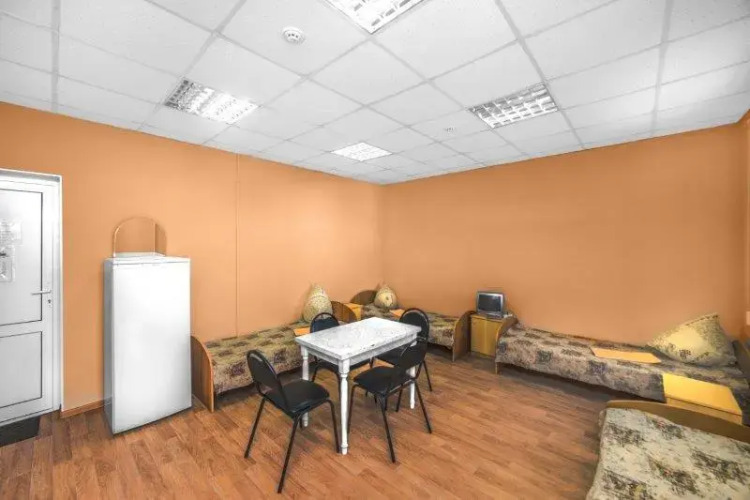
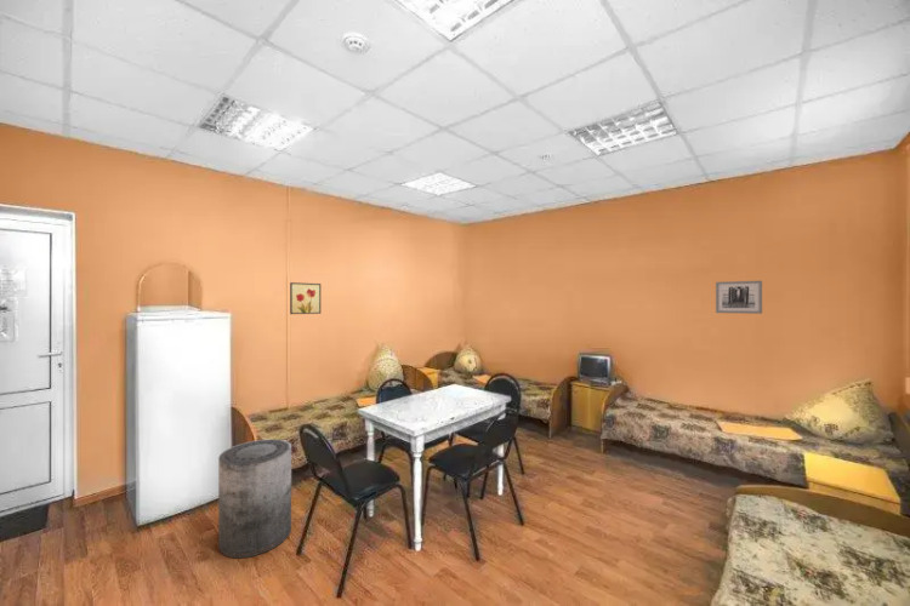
+ trash can [217,438,292,559]
+ wall art [715,280,763,315]
+ wall art [289,281,322,315]
